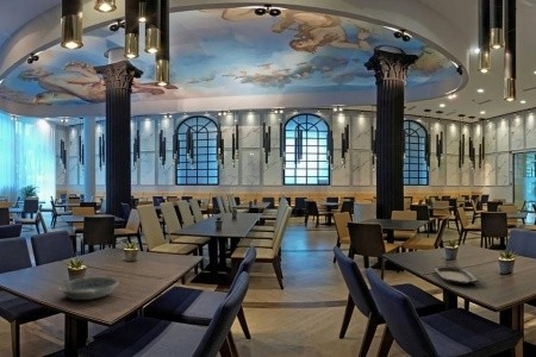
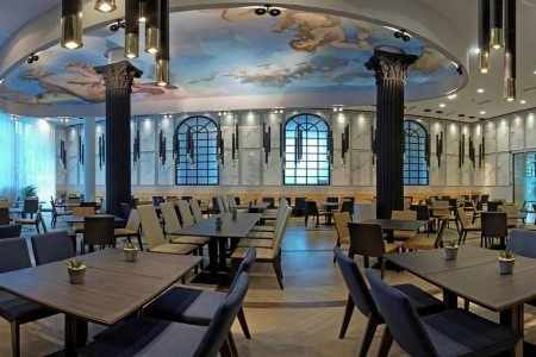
- serving tray [432,264,480,286]
- bowl [57,276,120,301]
